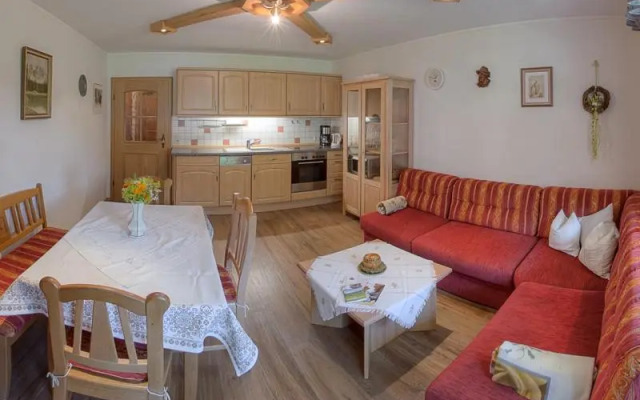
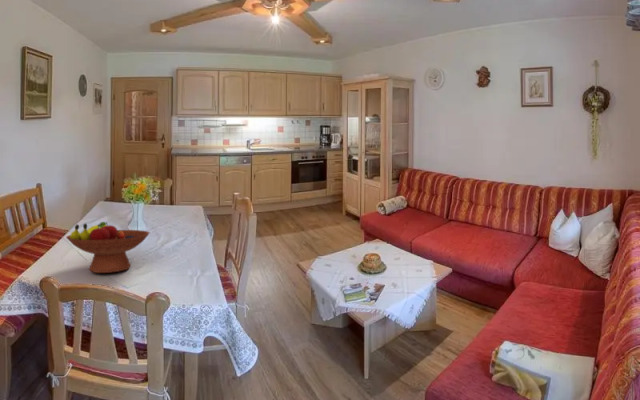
+ fruit bowl [65,221,150,274]
